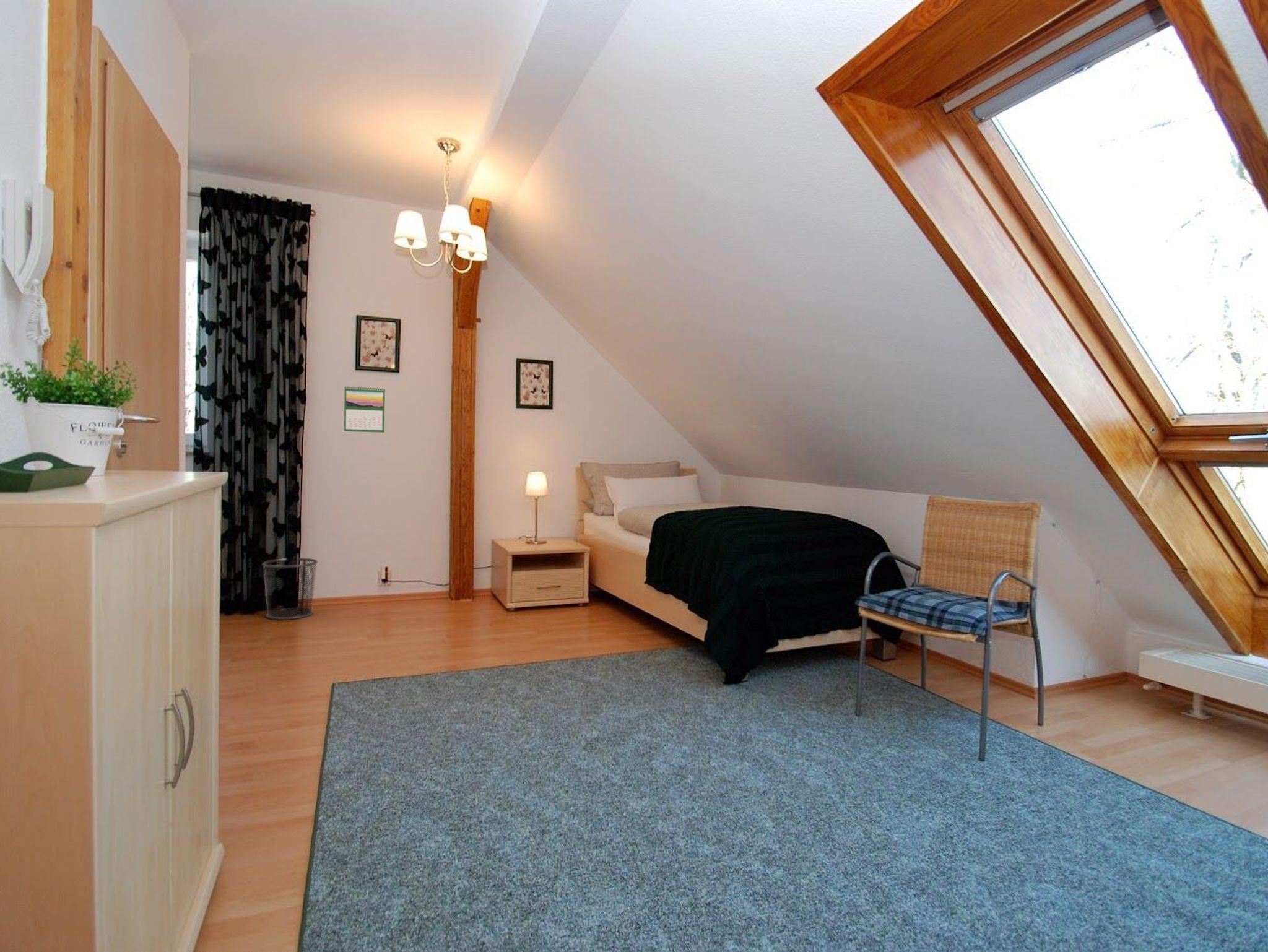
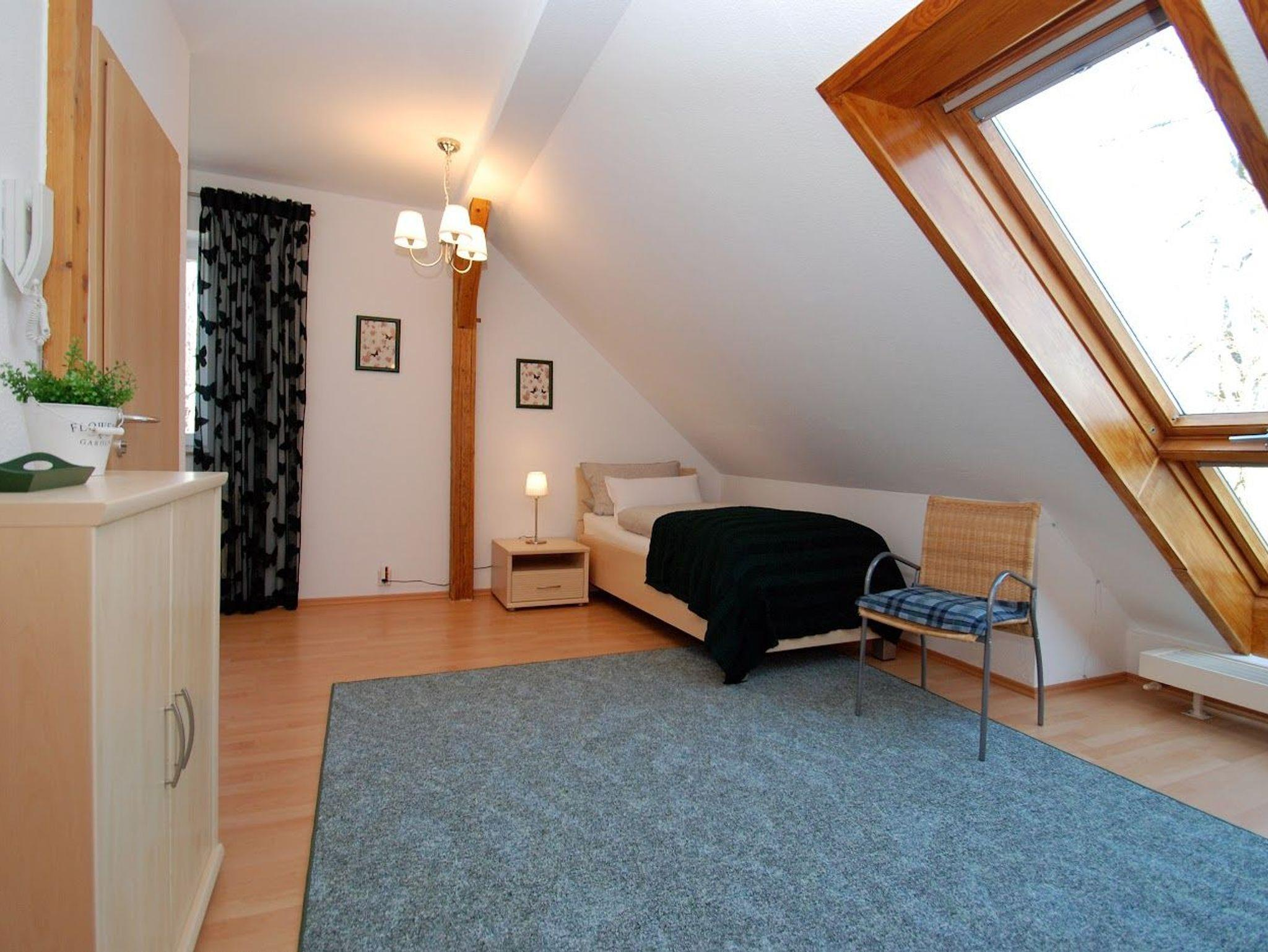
- waste bin [262,557,318,620]
- calendar [344,385,386,433]
